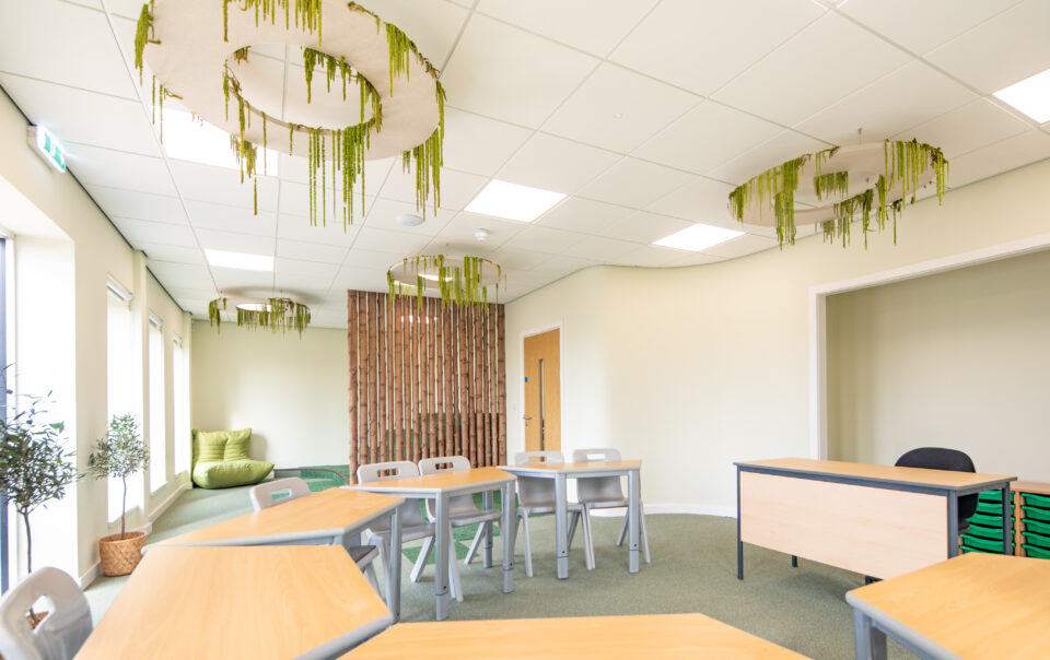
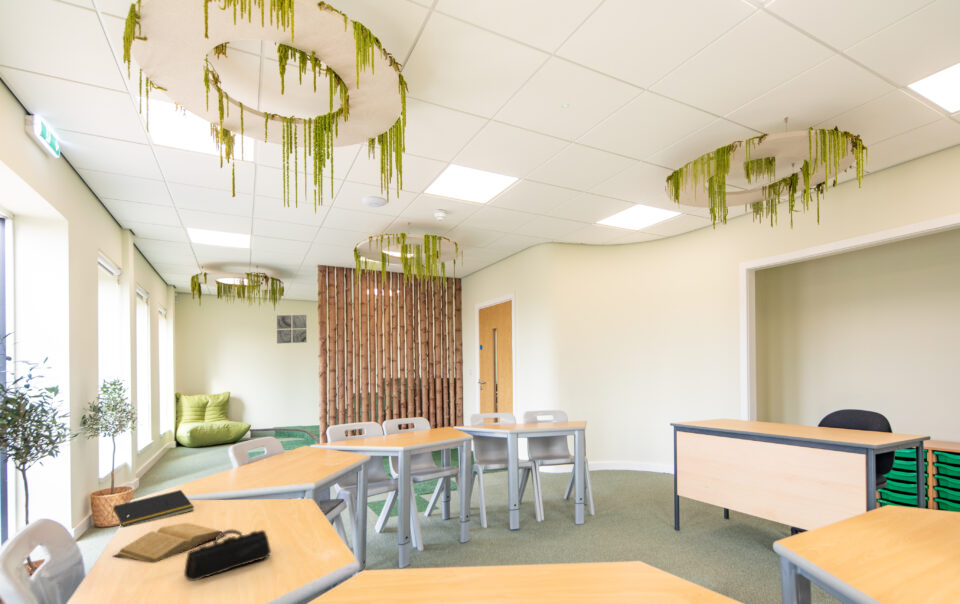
+ notepad [110,489,195,528]
+ wall art [276,314,308,344]
+ book [112,522,223,564]
+ pencil case [183,529,272,582]
